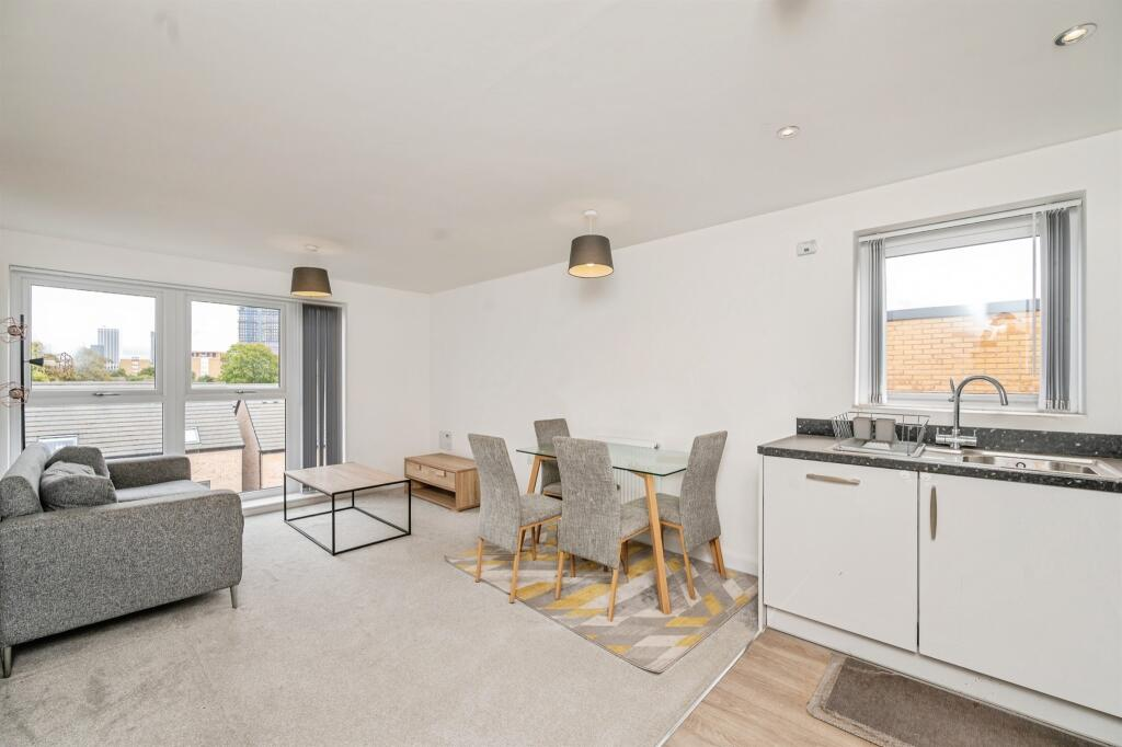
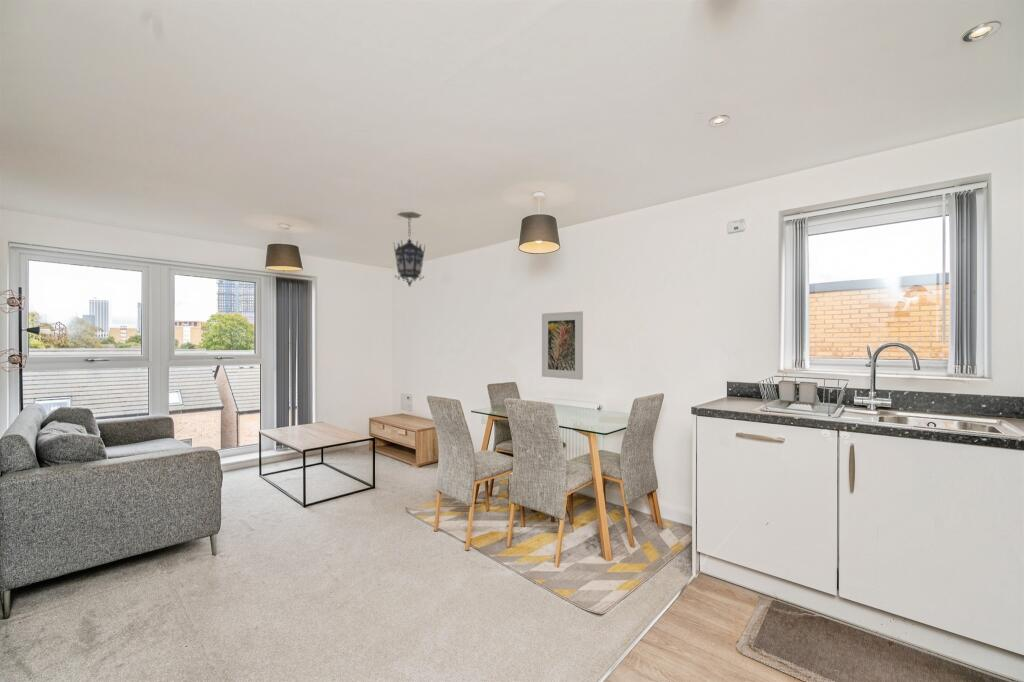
+ hanging lantern [393,211,427,288]
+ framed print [541,310,584,381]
